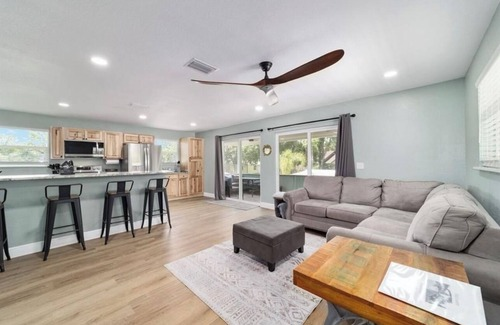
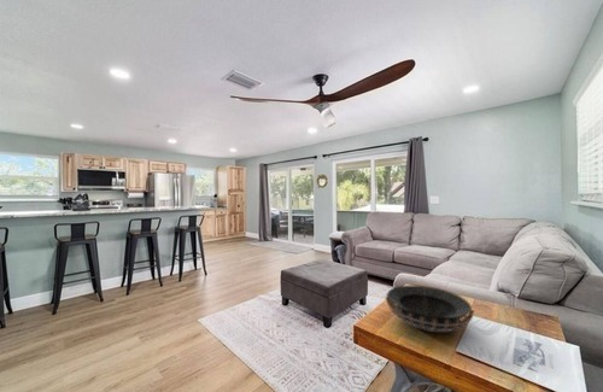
+ decorative bowl [385,285,475,333]
